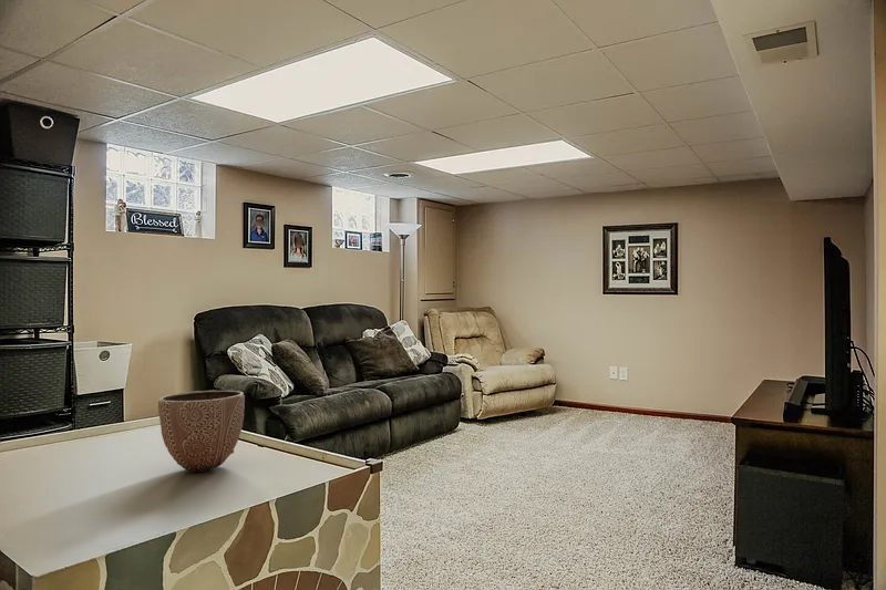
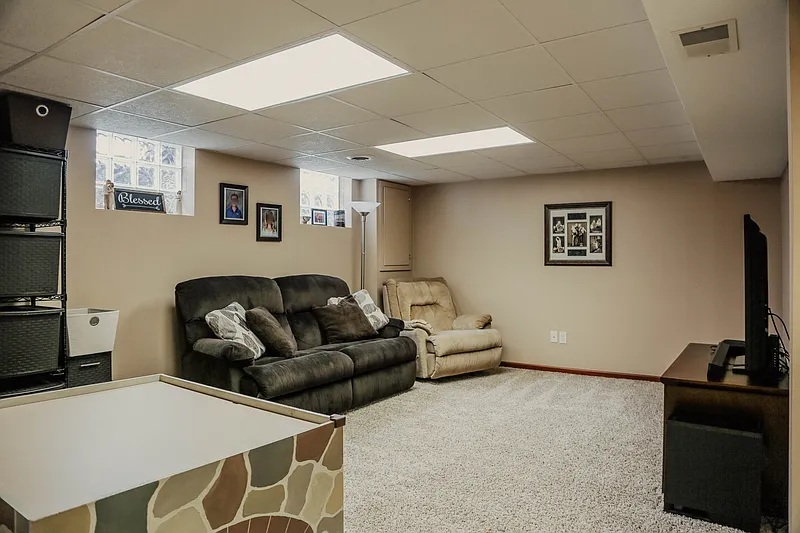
- decorative bowl [157,390,246,473]
